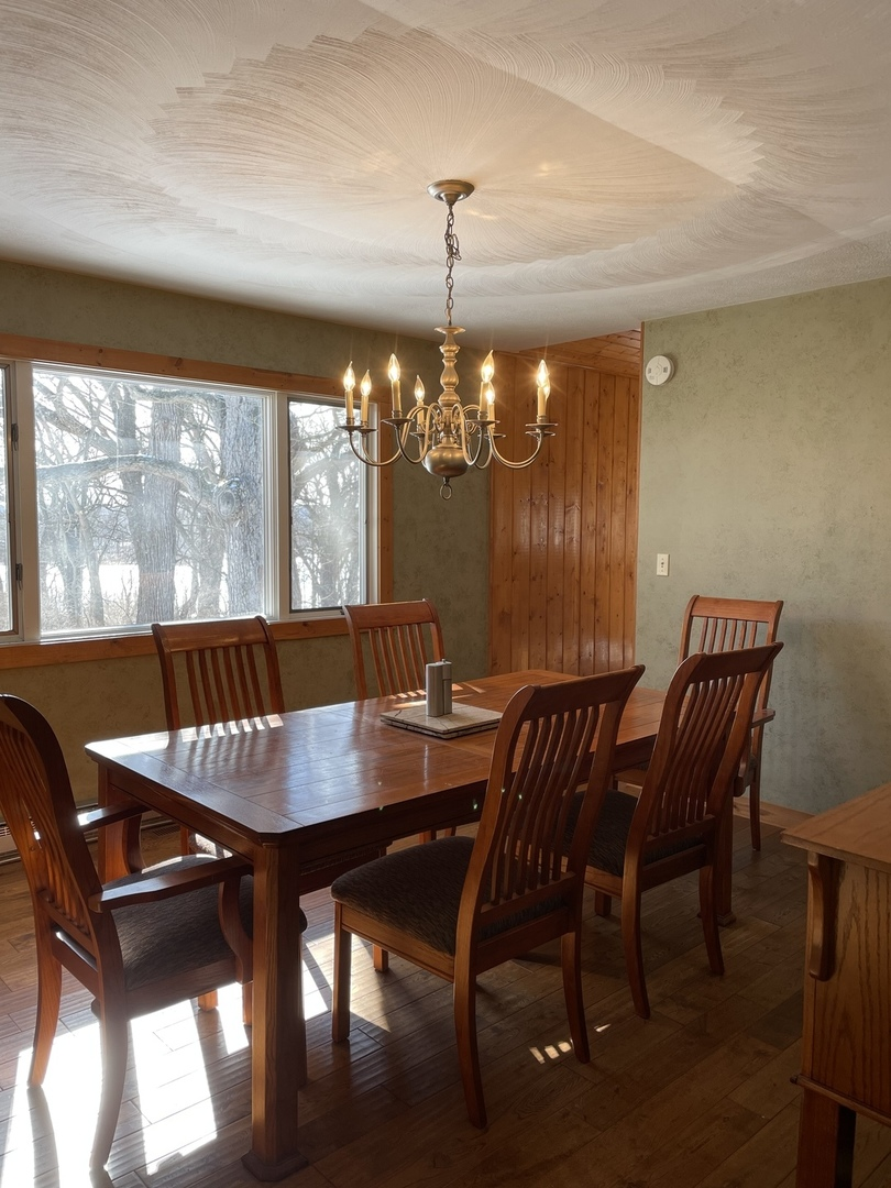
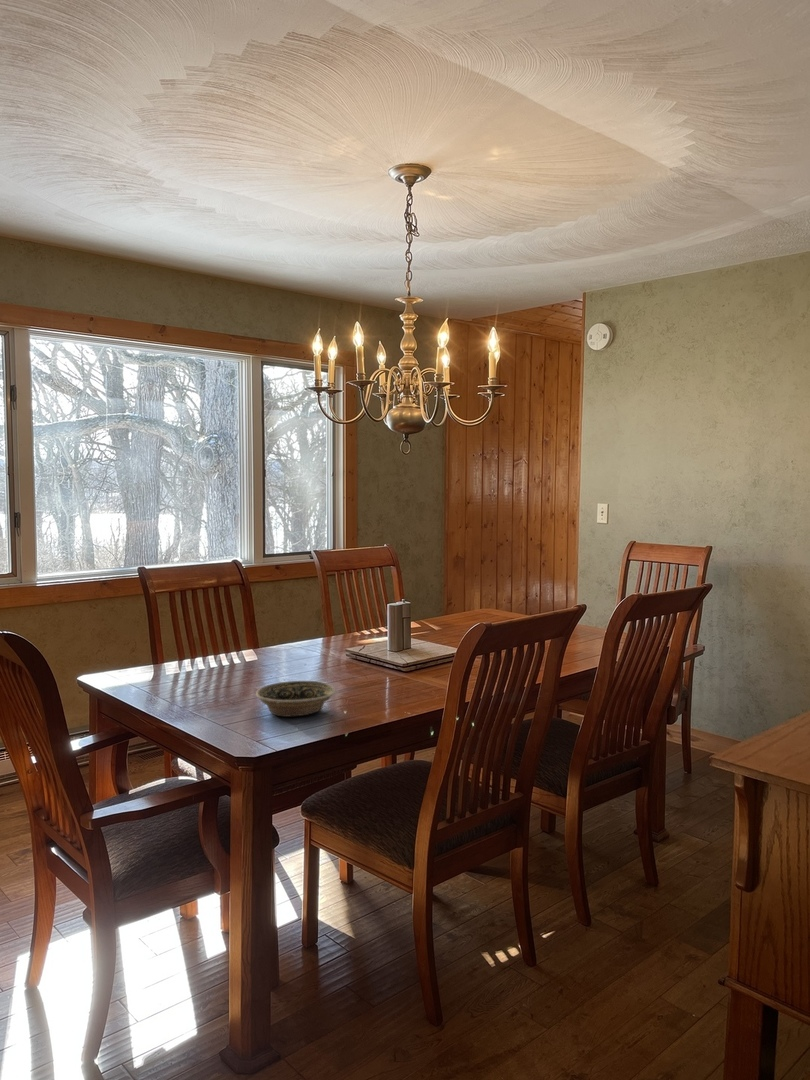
+ bowl [255,680,336,718]
